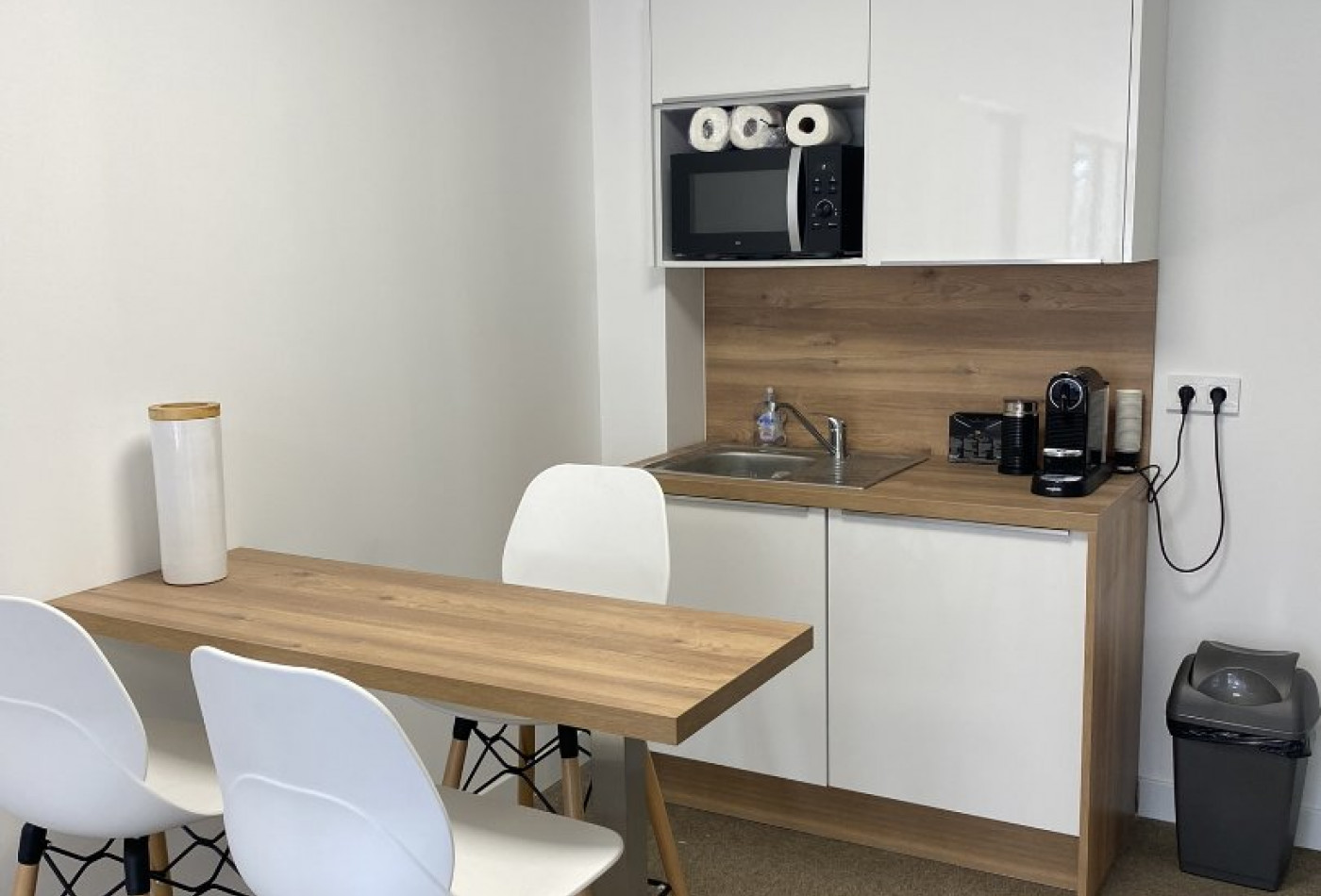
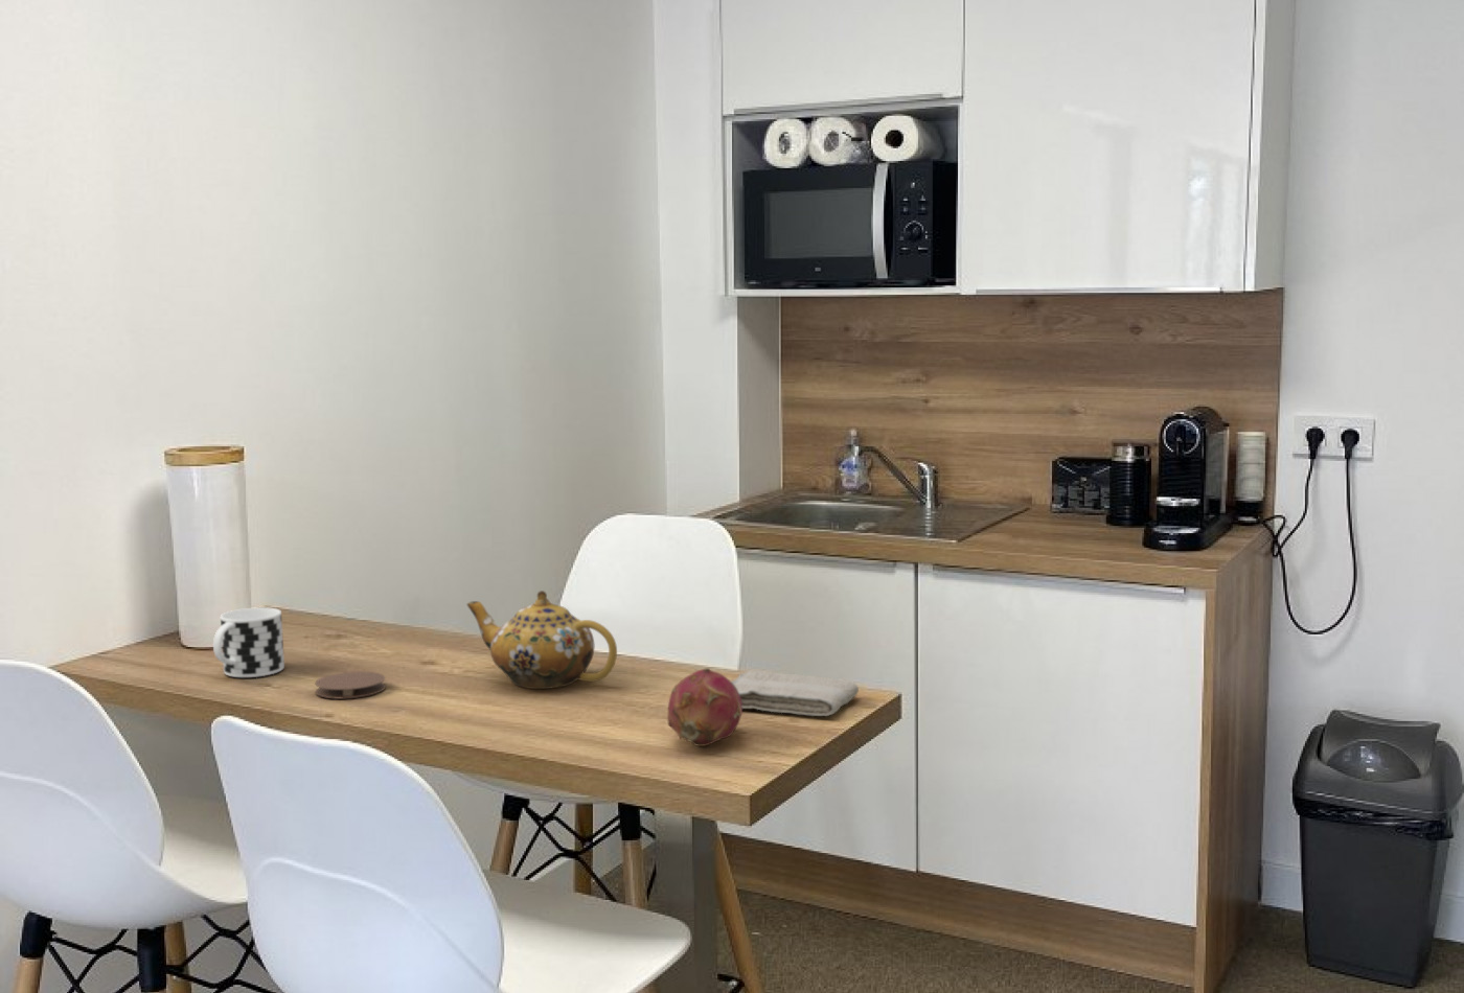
+ fruit [666,667,744,747]
+ cup [213,606,286,678]
+ teapot [467,590,618,689]
+ coaster [314,670,387,699]
+ washcloth [730,670,860,717]
